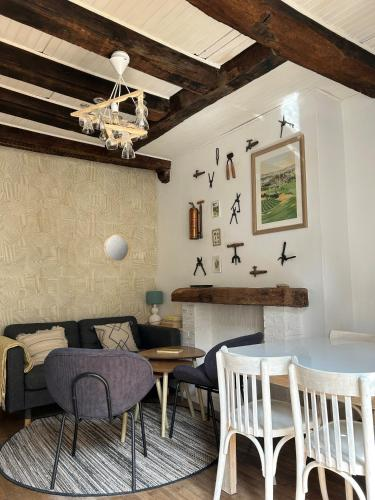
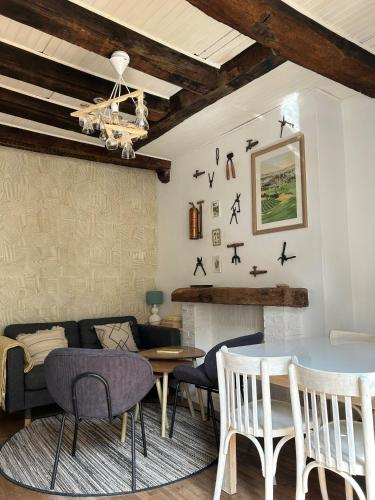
- home mirror [98,225,136,272]
